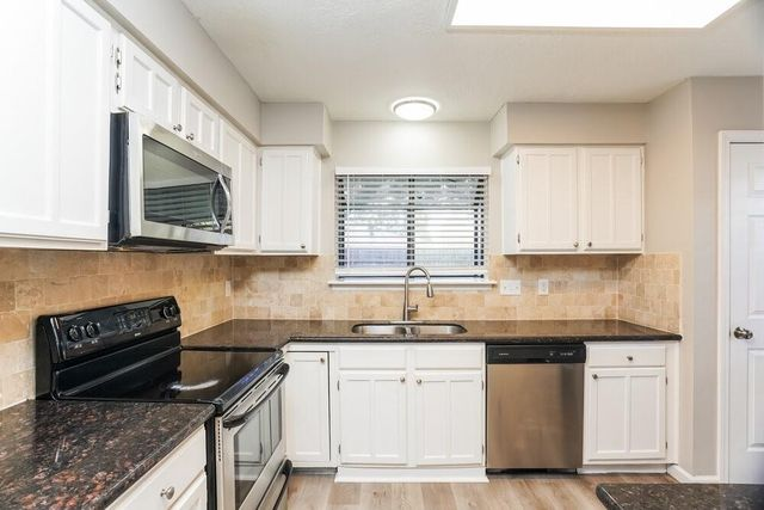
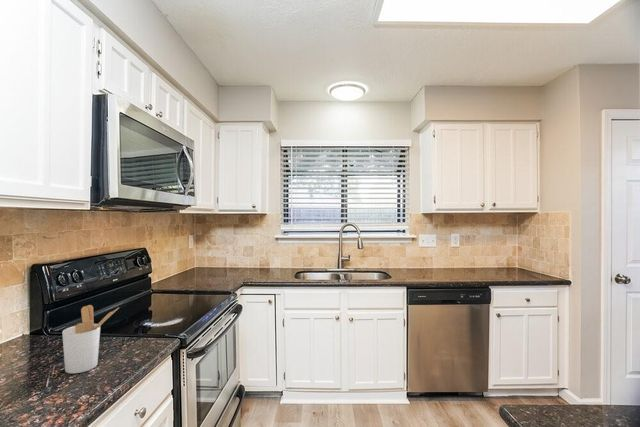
+ utensil holder [61,304,120,374]
